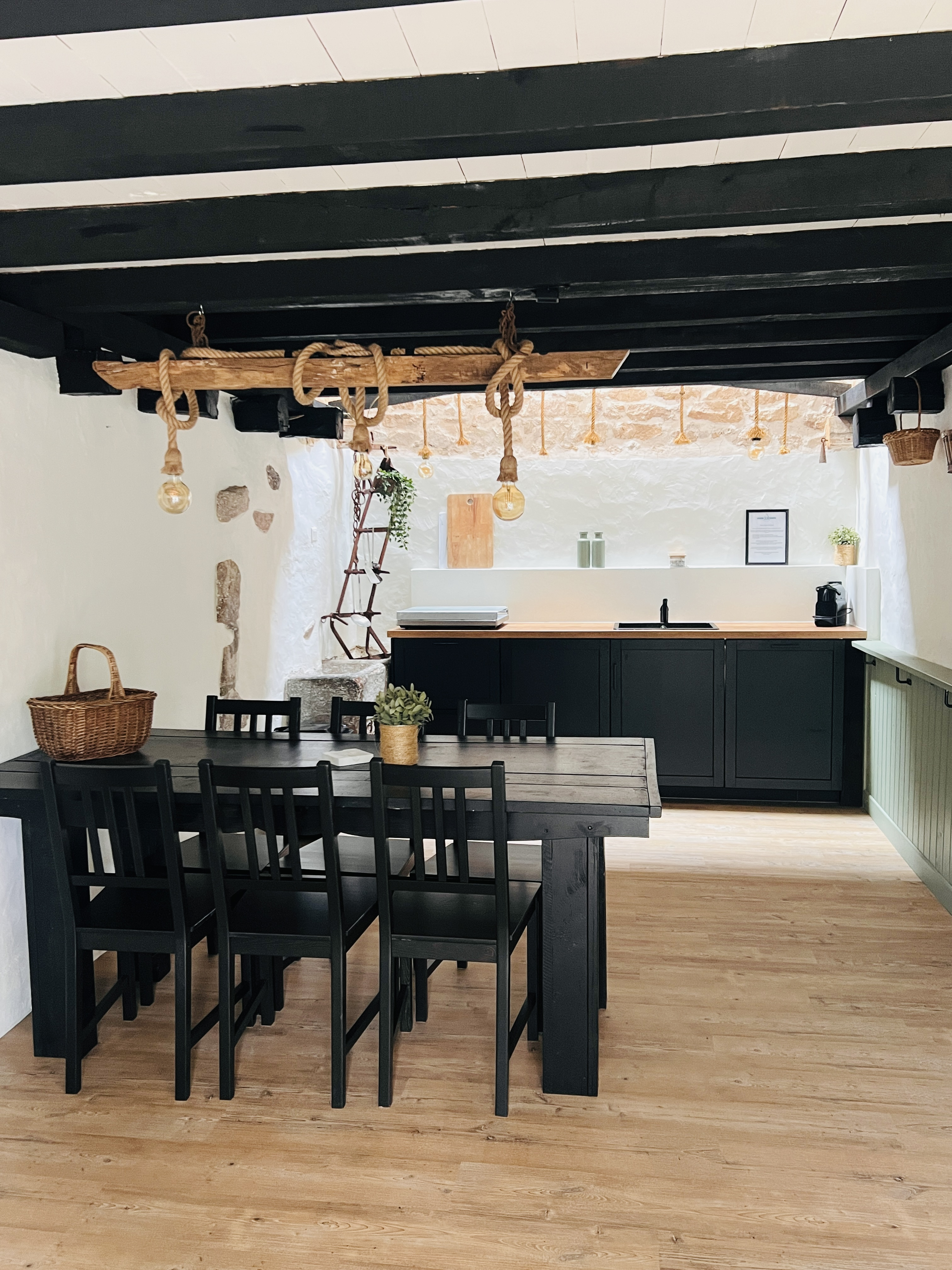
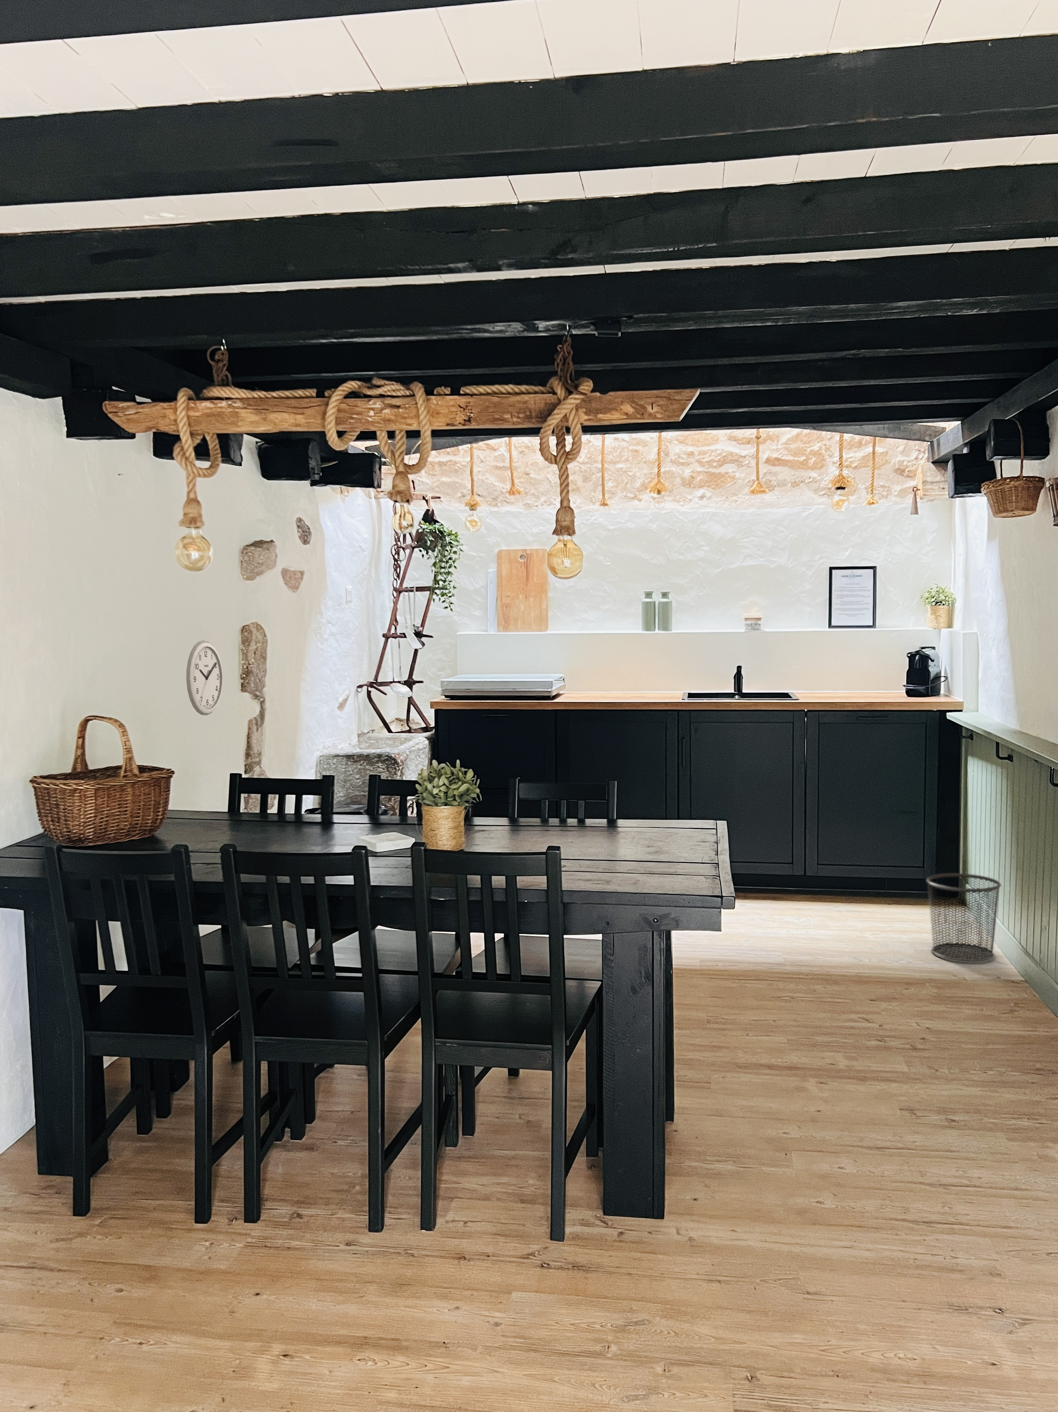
+ waste bin [926,873,1001,963]
+ wall clock [186,640,223,716]
